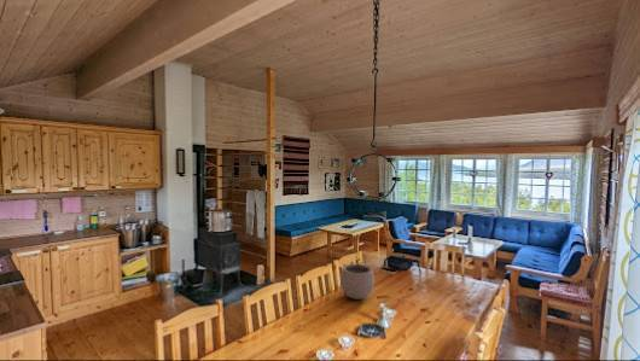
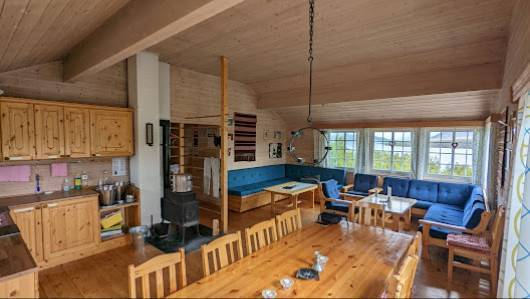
- plant pot [339,256,376,301]
